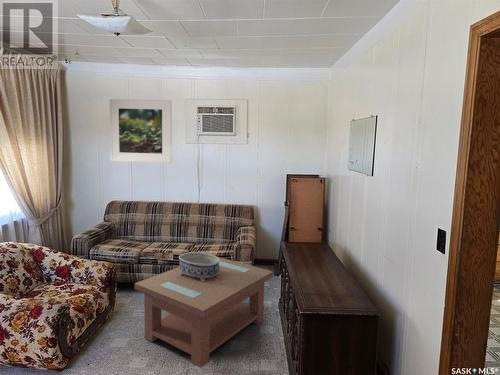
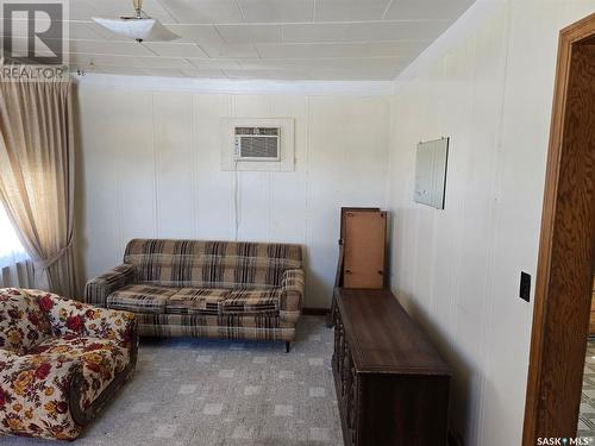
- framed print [108,98,172,164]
- coffee table [134,256,274,369]
- decorative bowl [178,251,220,282]
